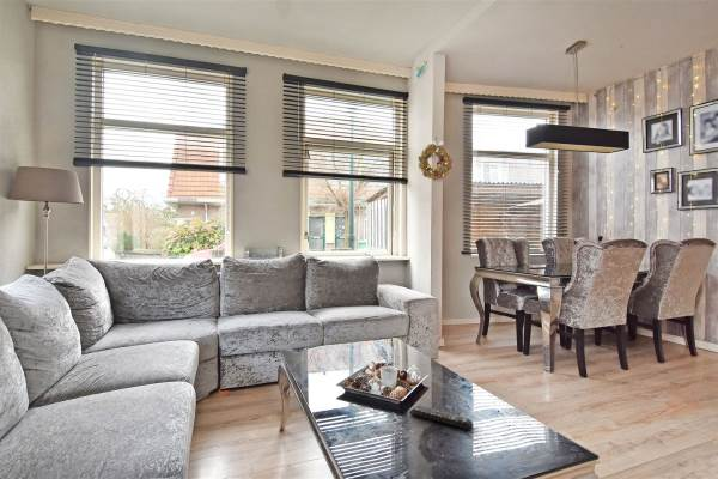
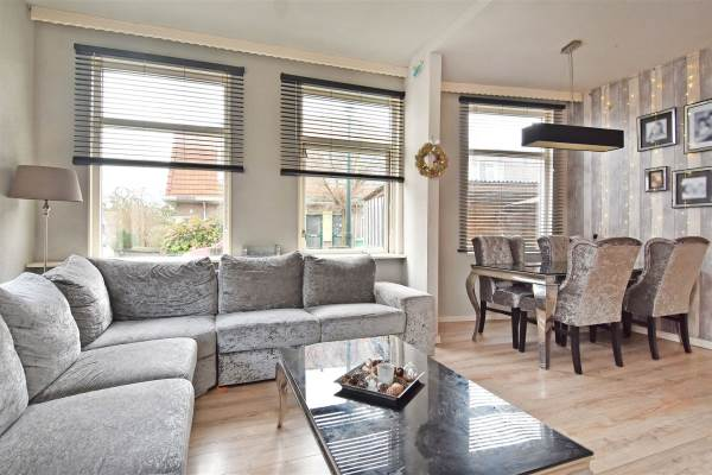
- remote control [408,405,474,431]
